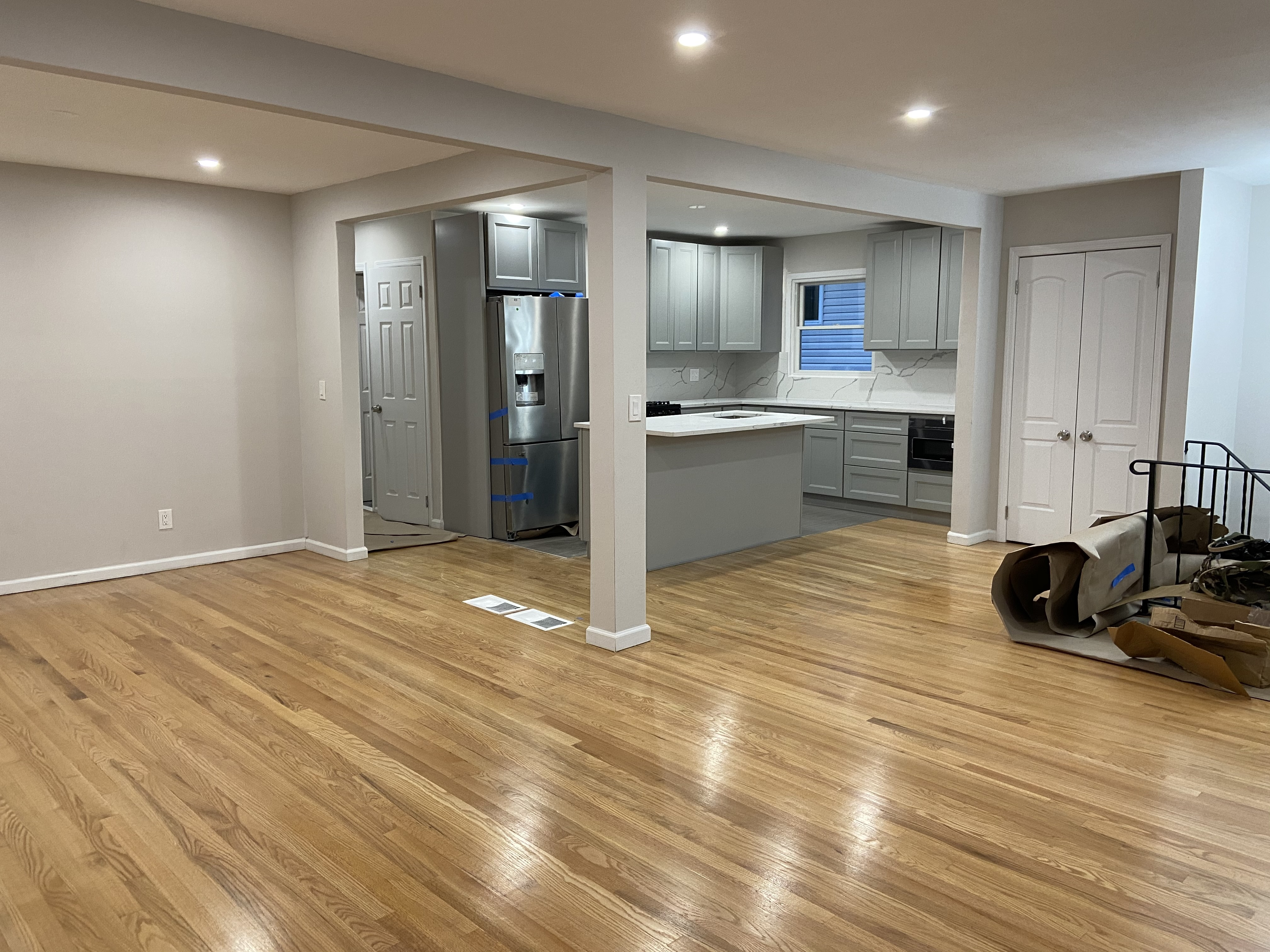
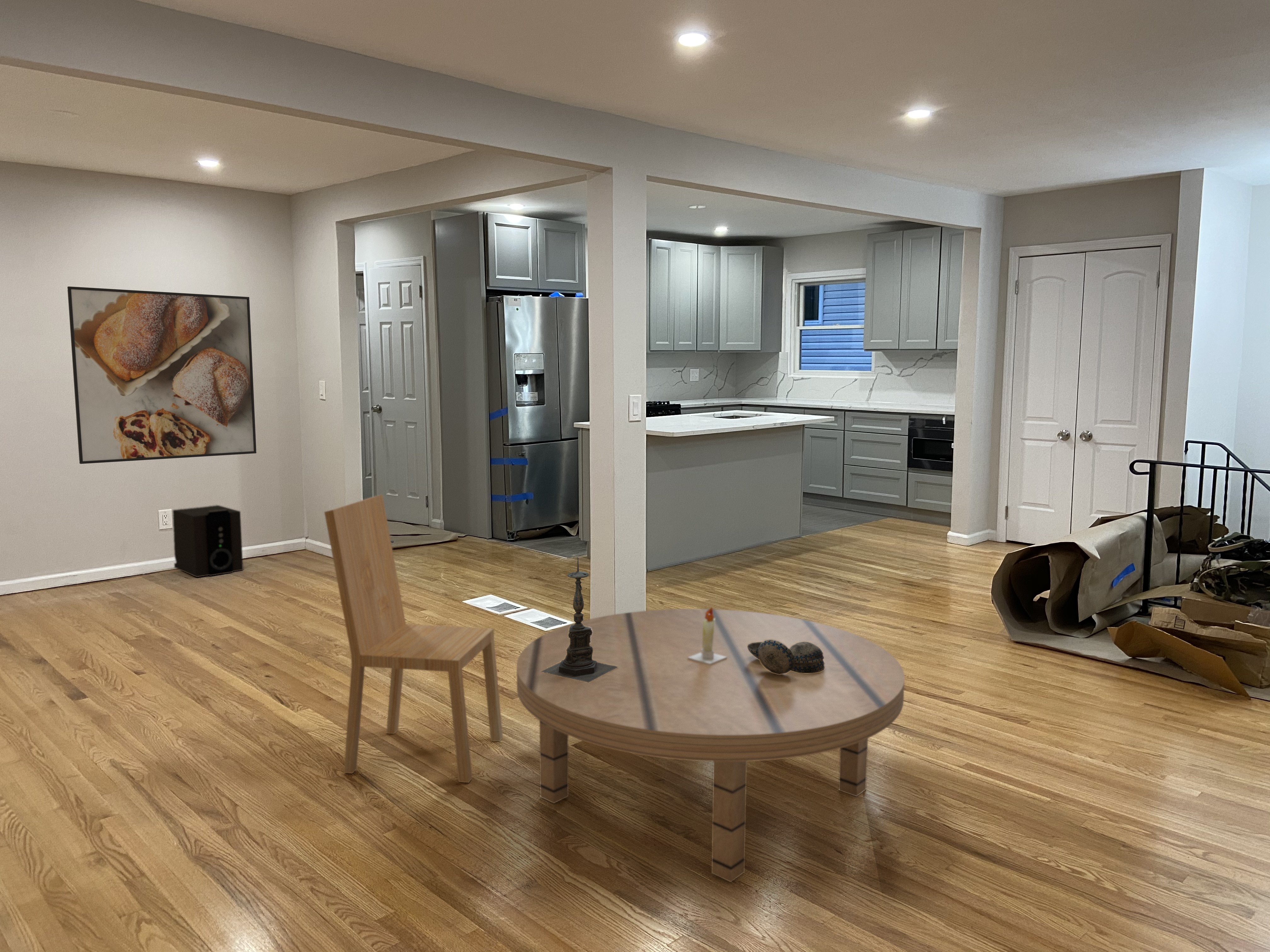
+ dining table [516,607,905,882]
+ candle holder [540,557,619,683]
+ dining chair [324,494,503,783]
+ decorative bowl [747,639,825,674]
+ speaker [173,505,243,578]
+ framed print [67,286,257,464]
